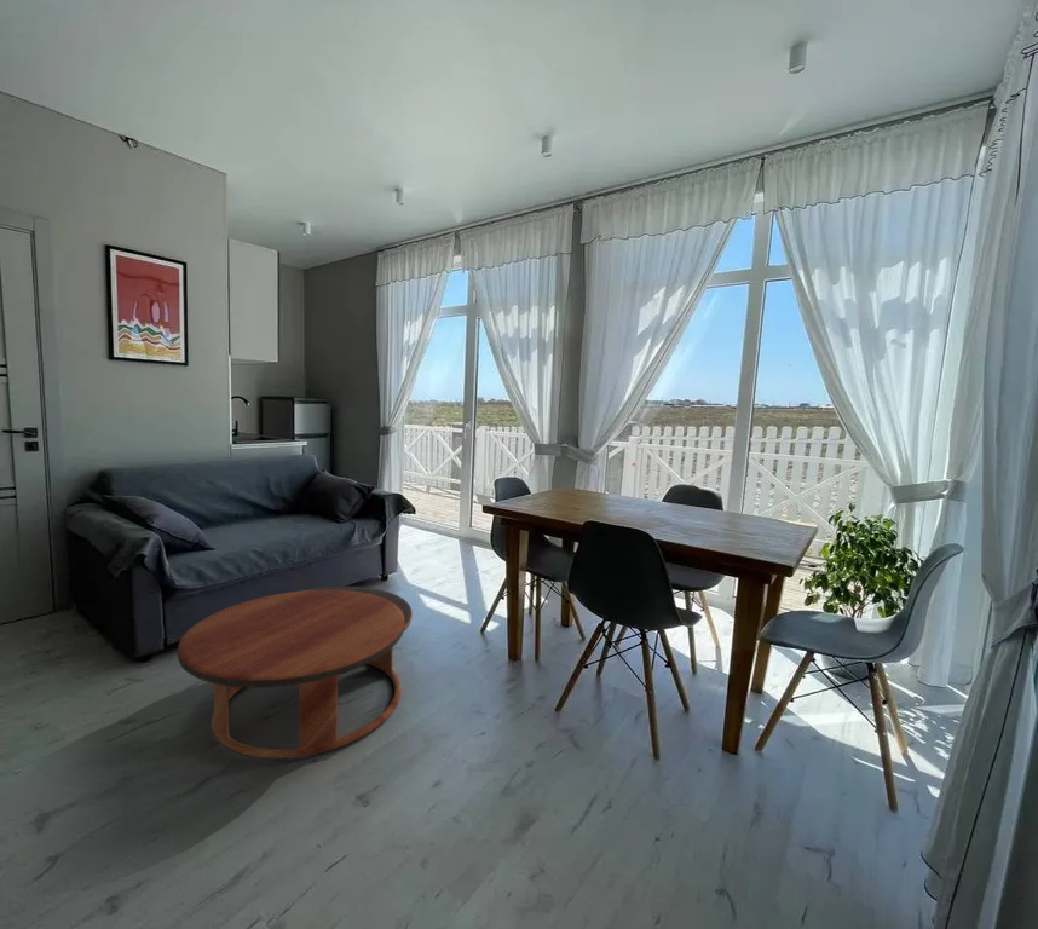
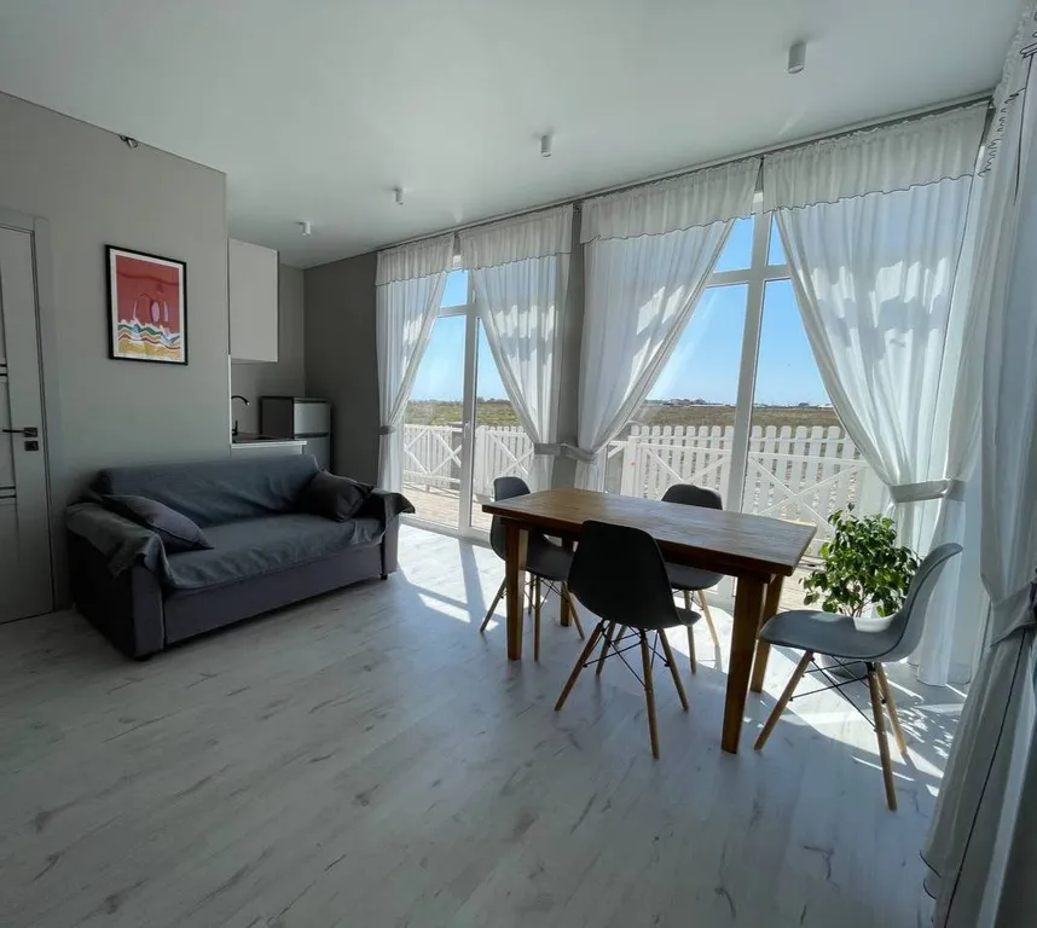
- coffee table [175,585,414,760]
